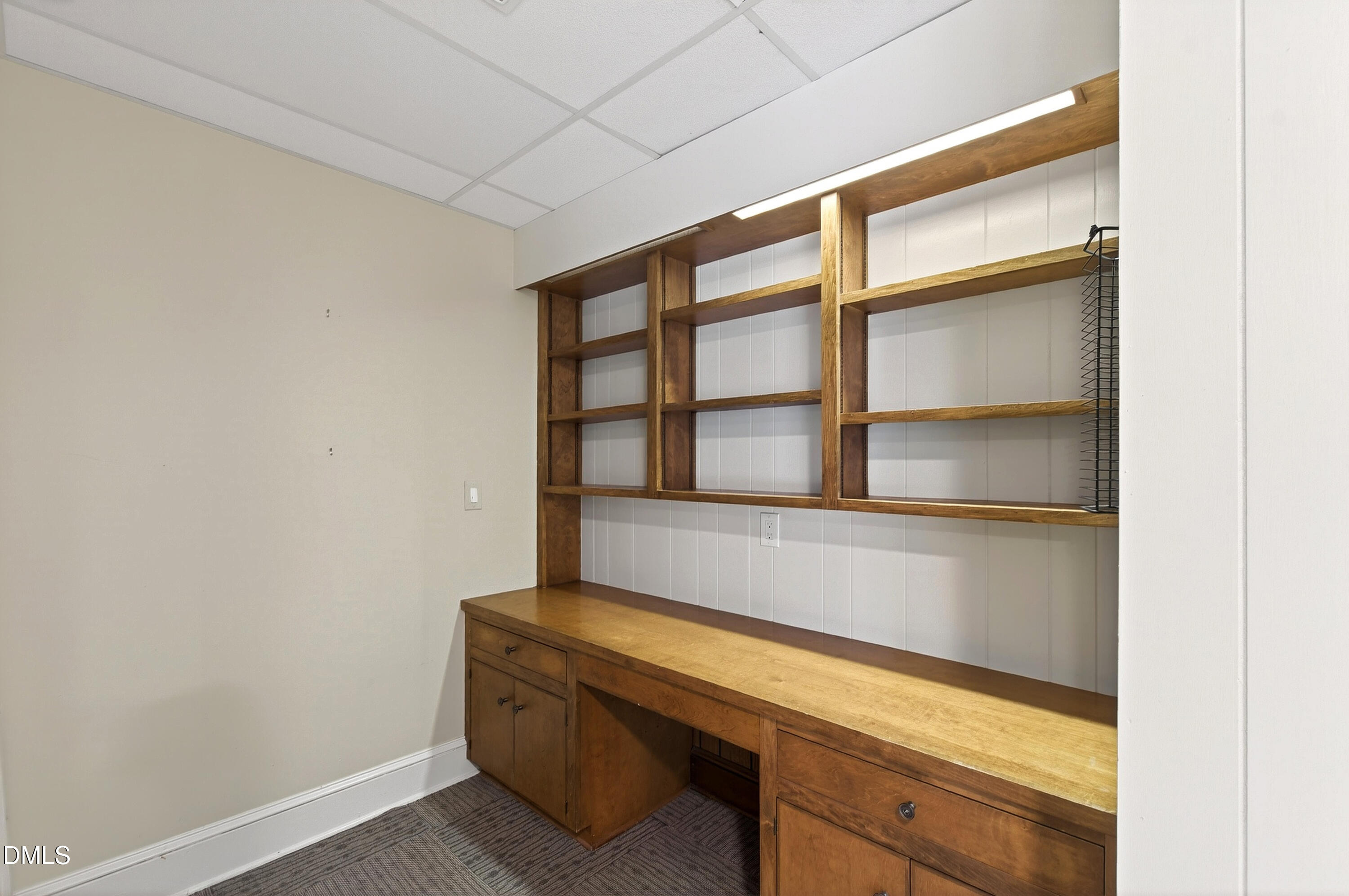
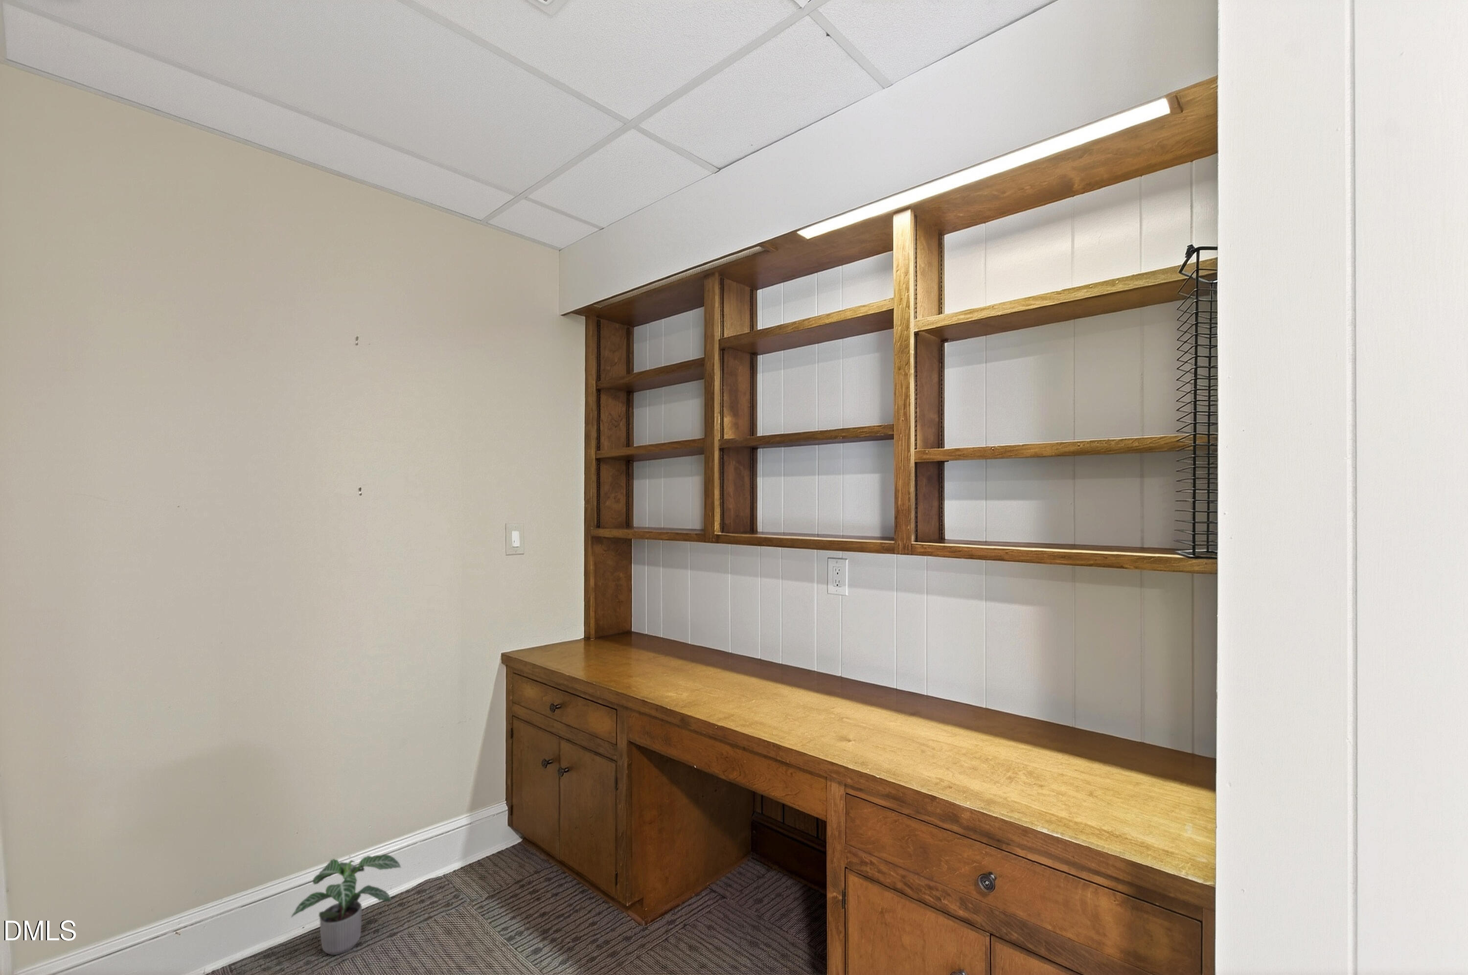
+ potted plant [291,854,402,955]
